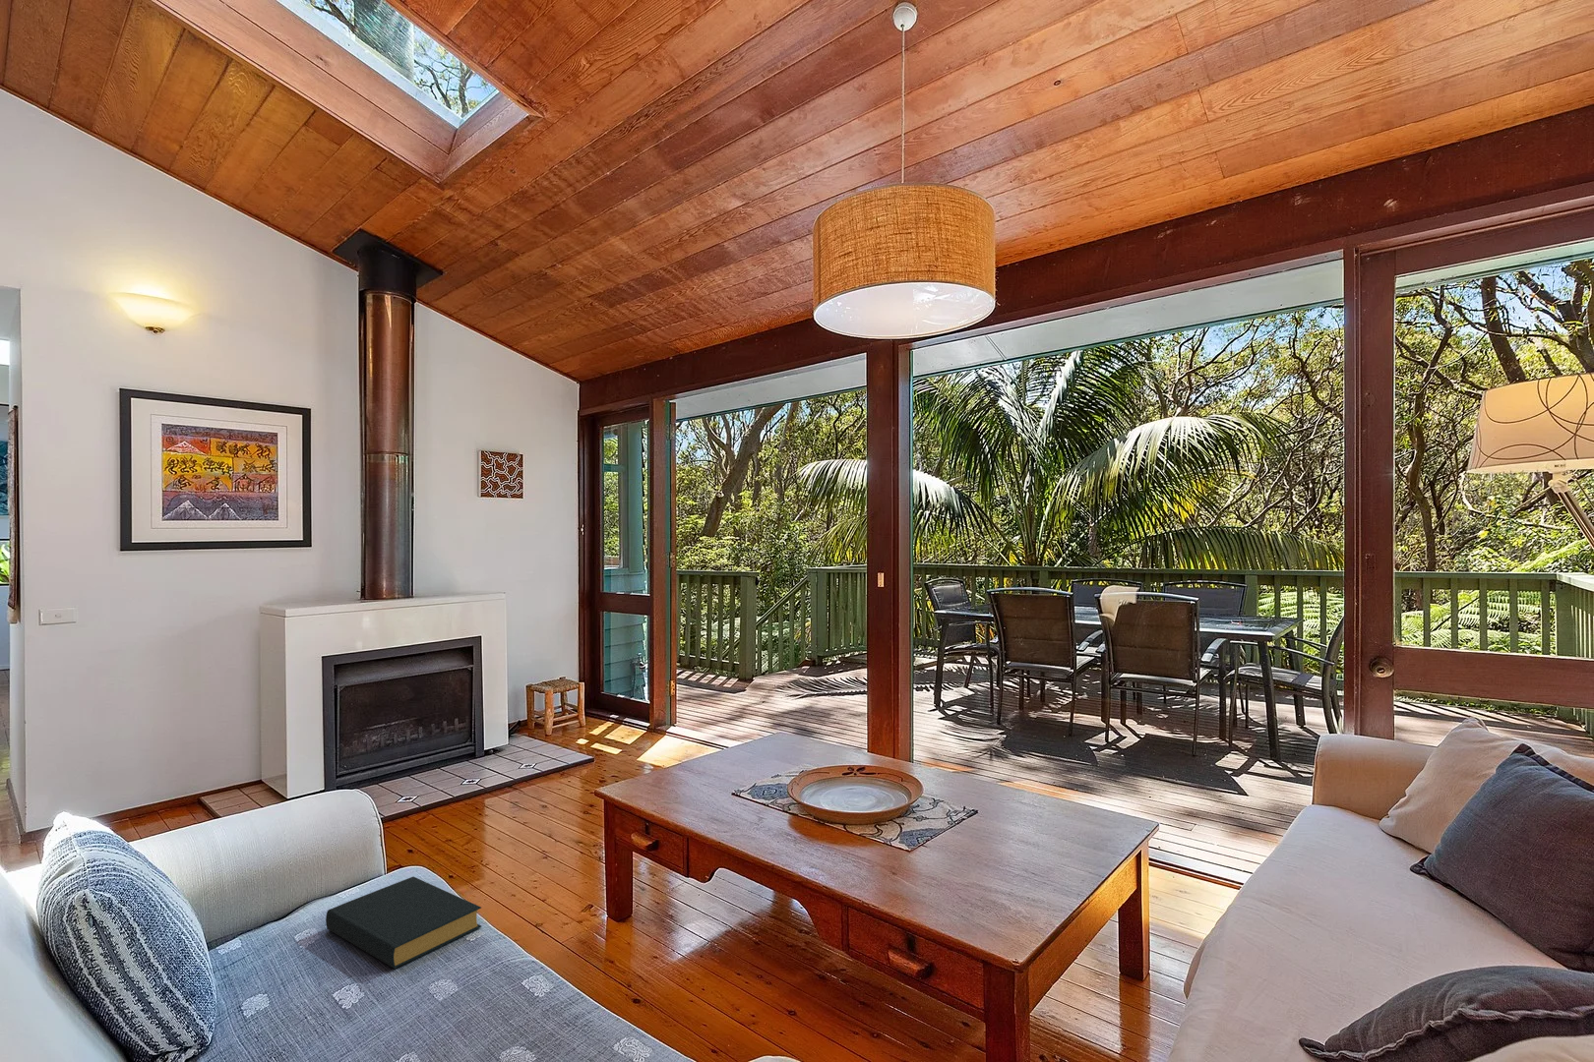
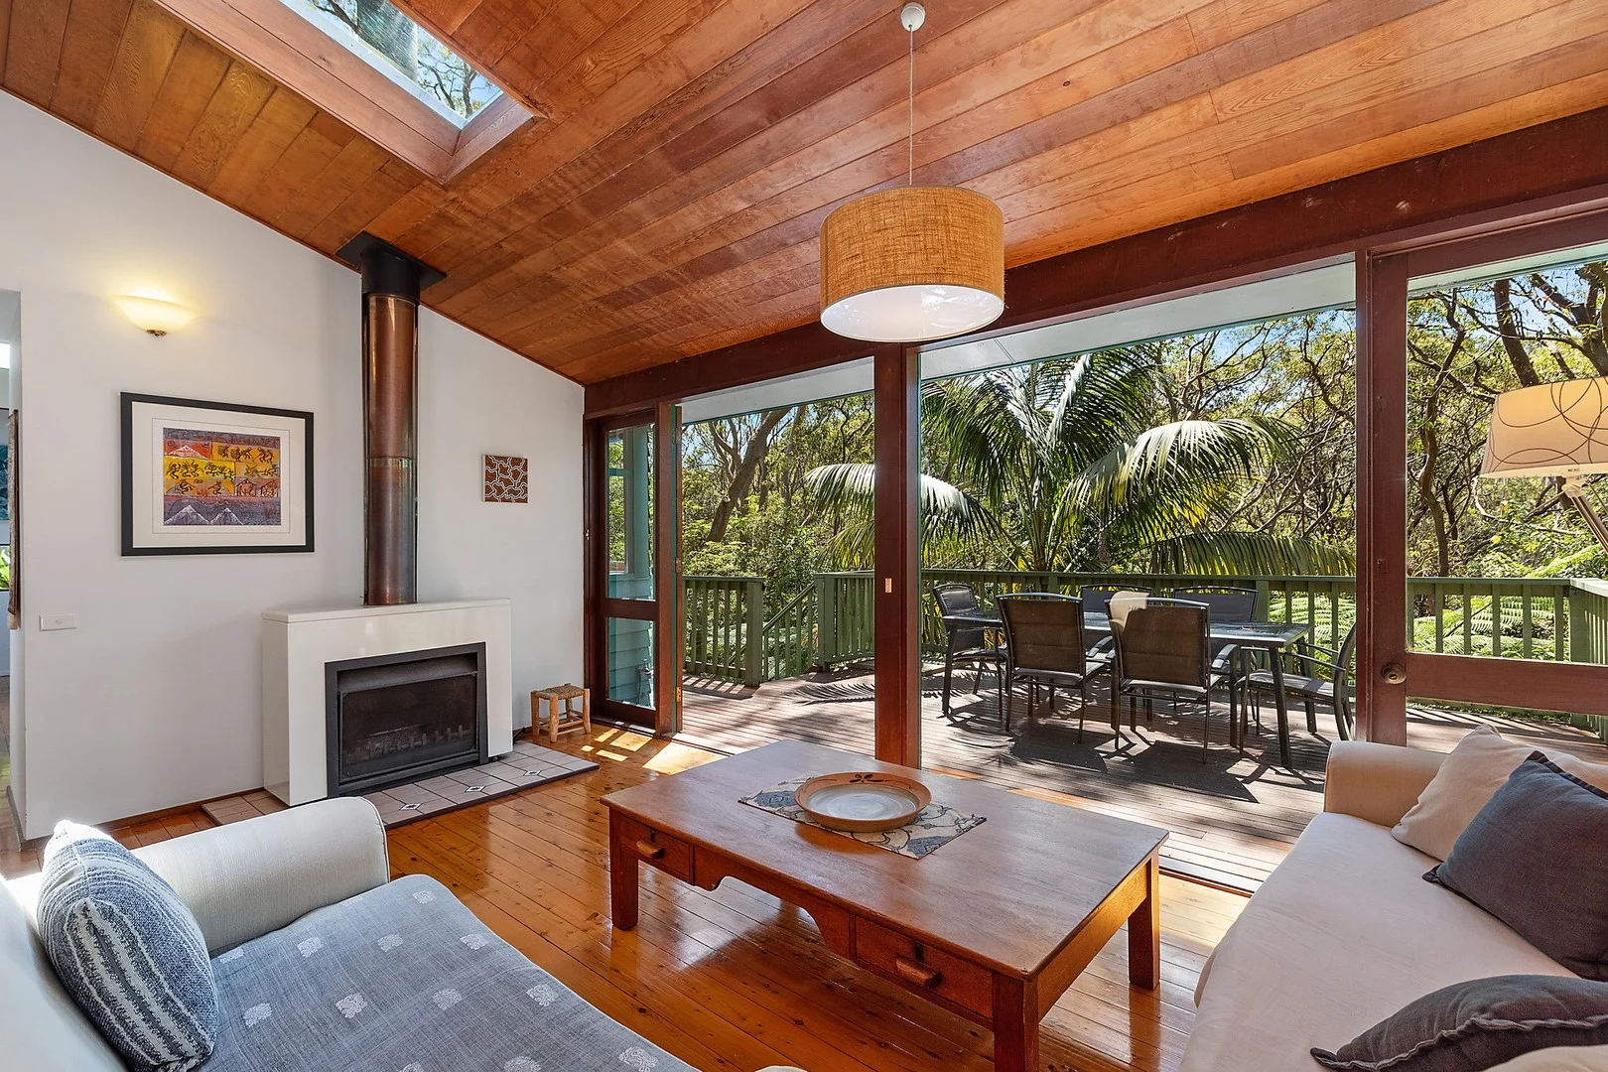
- hardback book [325,876,483,970]
